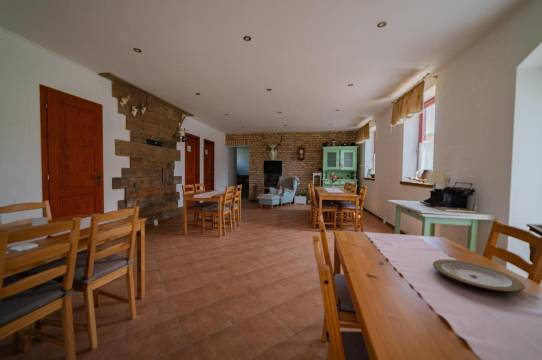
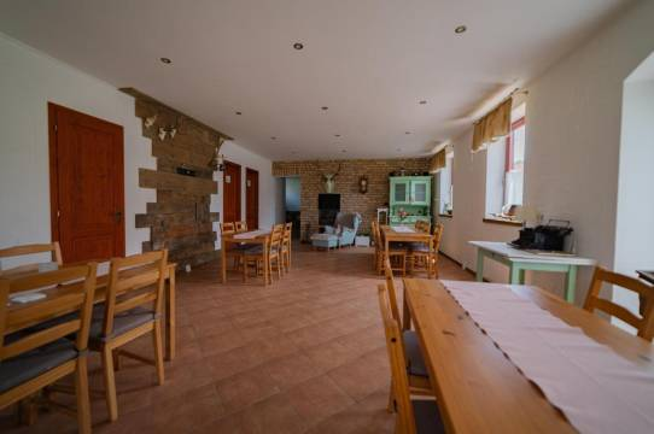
- plate [432,259,525,293]
